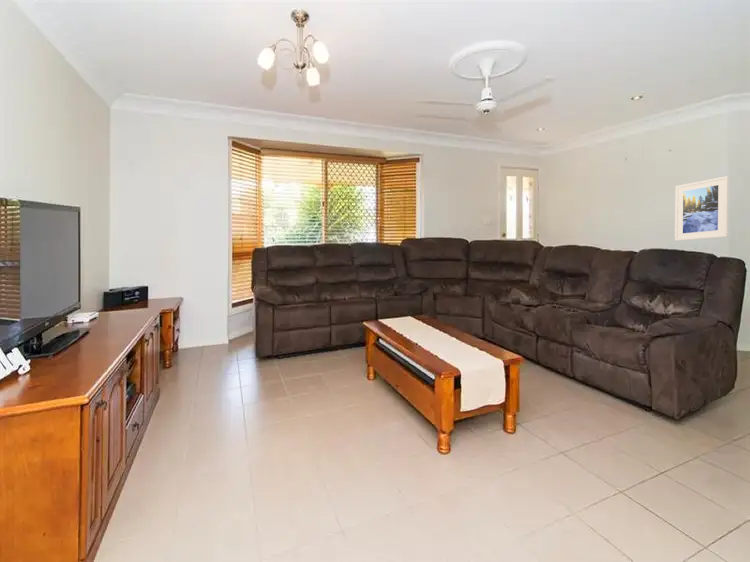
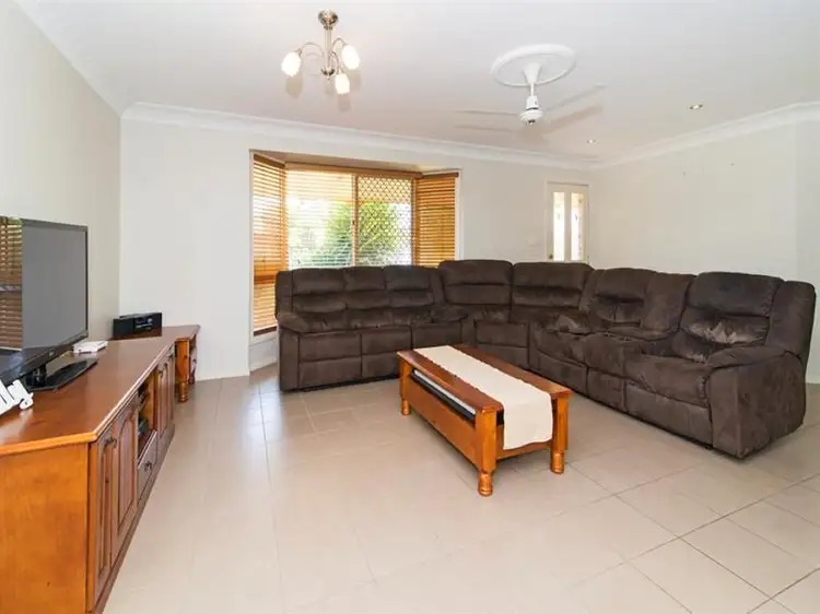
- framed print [674,175,729,242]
